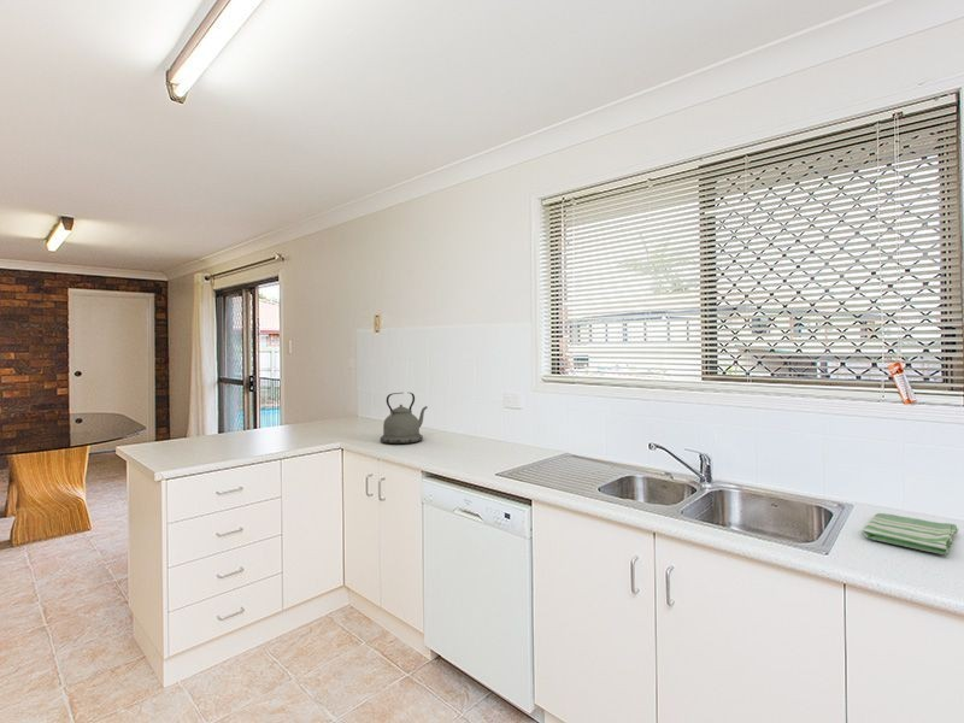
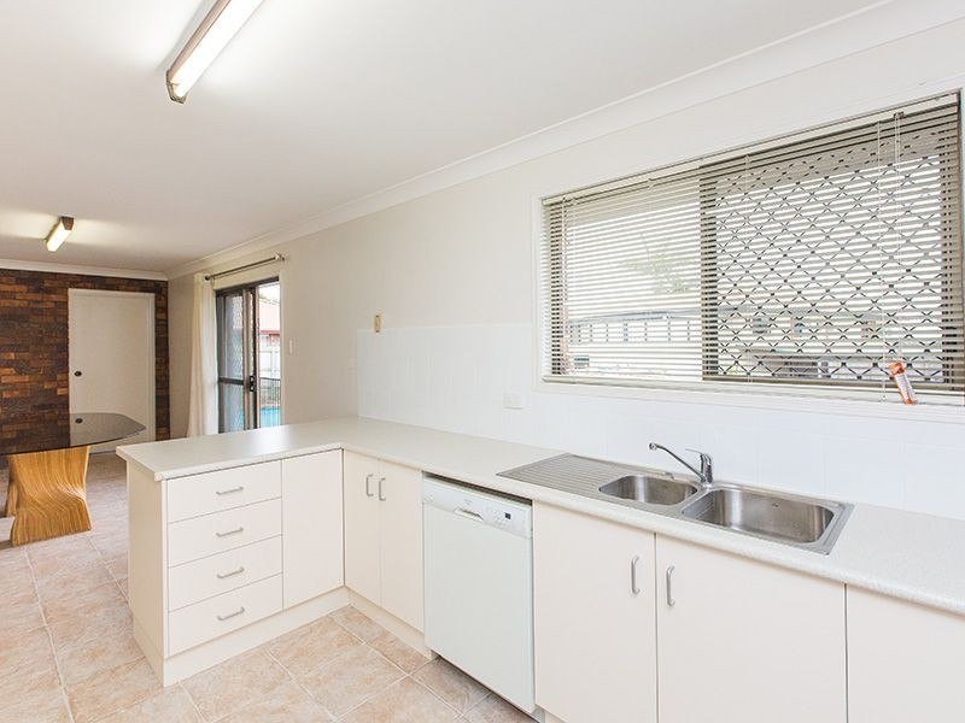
- kettle [380,392,429,445]
- dish towel [860,512,959,557]
